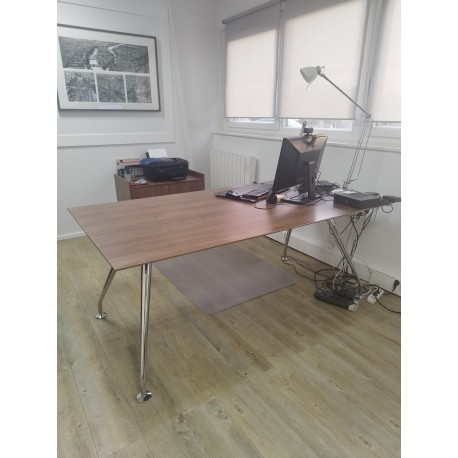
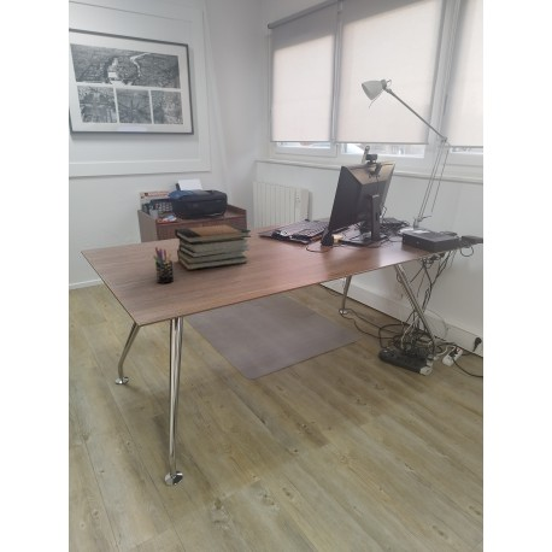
+ pen holder [152,246,175,284]
+ book stack [174,223,252,271]
